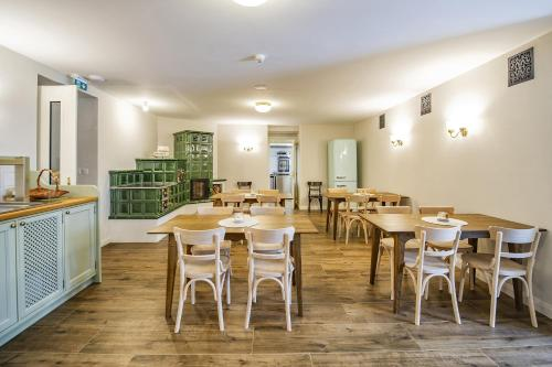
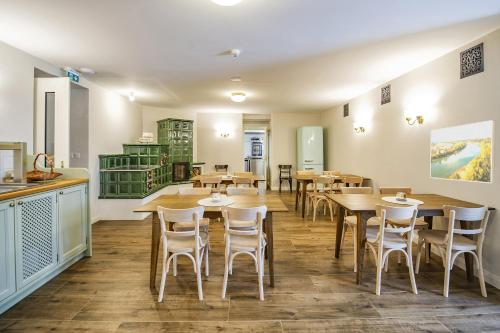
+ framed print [429,119,496,184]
